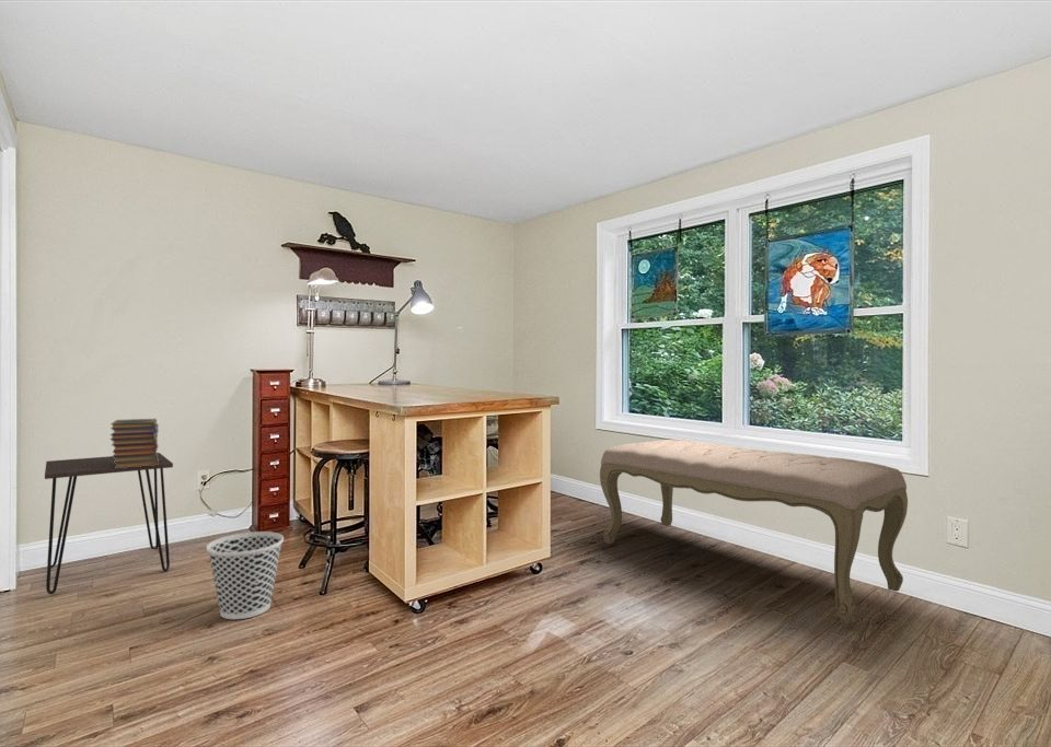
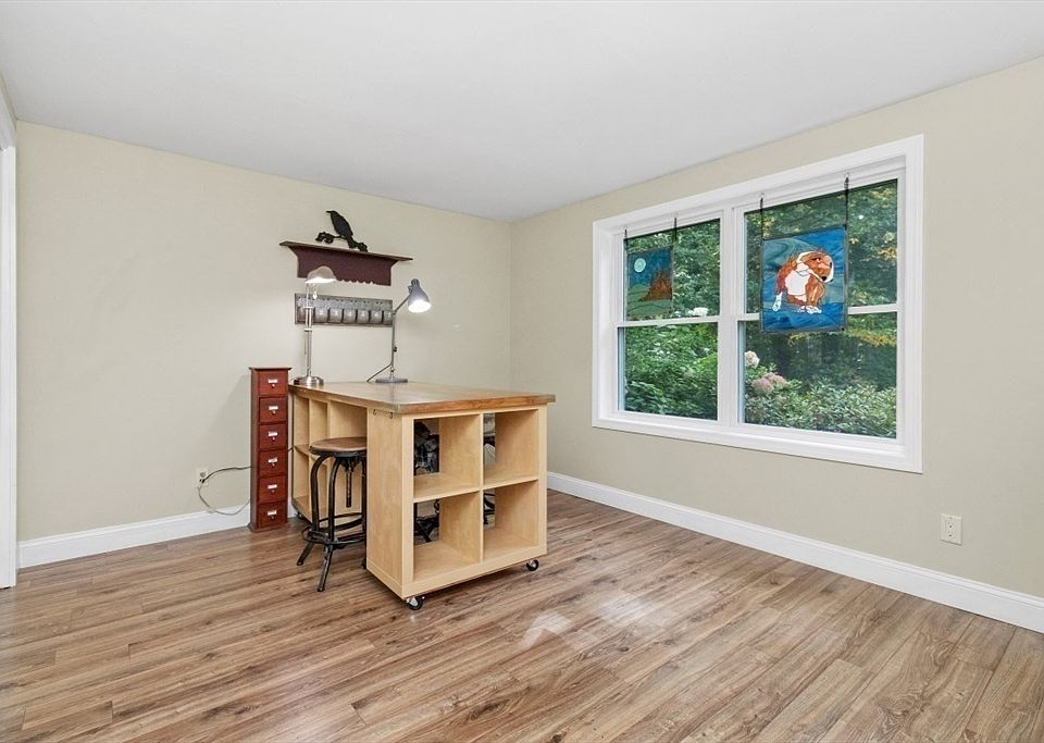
- book stack [109,418,159,468]
- wastebasket [206,530,285,620]
- bench [599,439,909,626]
- desk [44,452,174,595]
